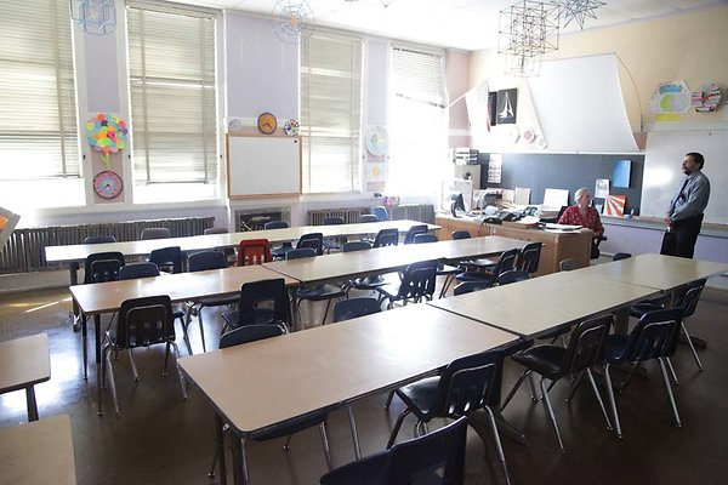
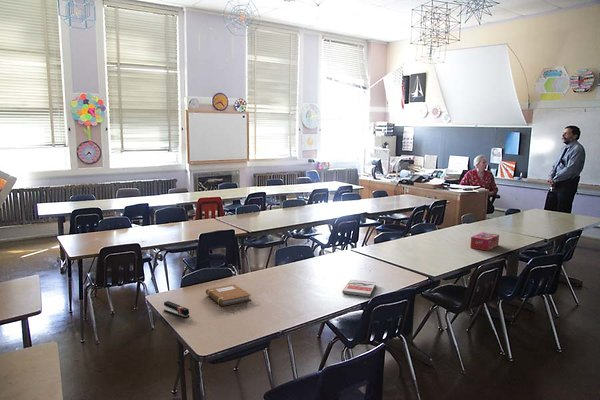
+ stapler [163,300,190,319]
+ book [341,279,376,298]
+ notebook [205,283,252,307]
+ tissue box [469,231,500,252]
